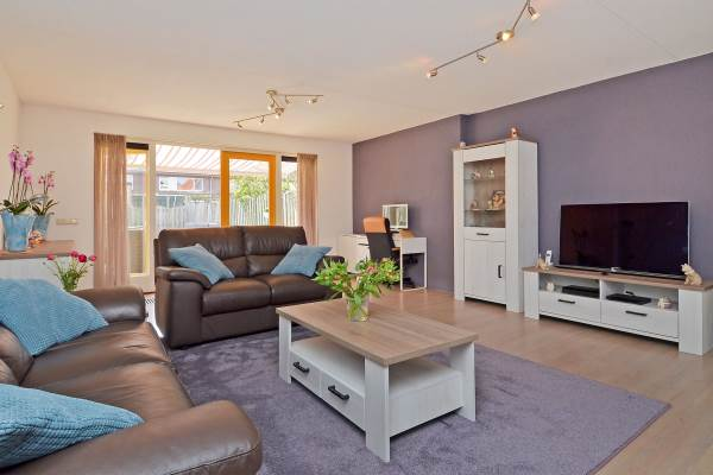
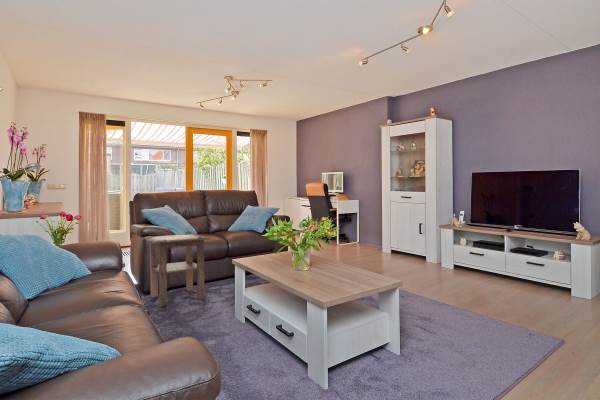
+ side table [143,233,212,307]
